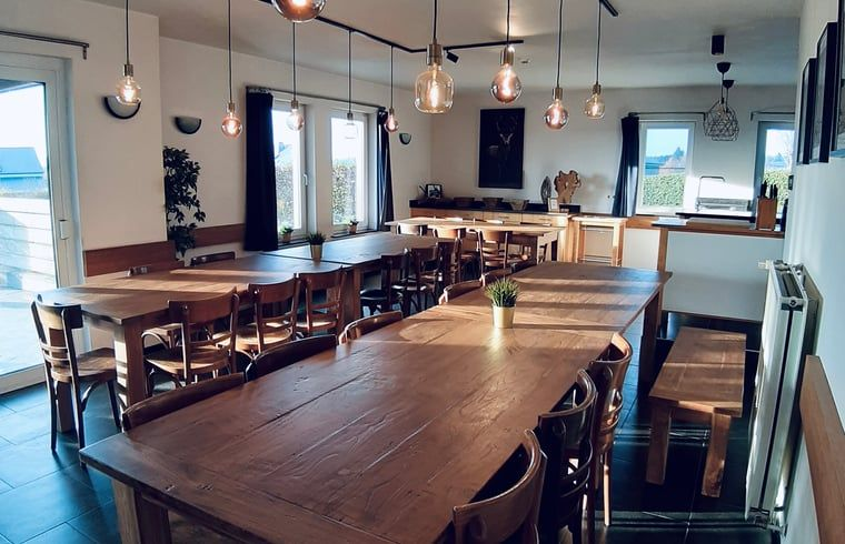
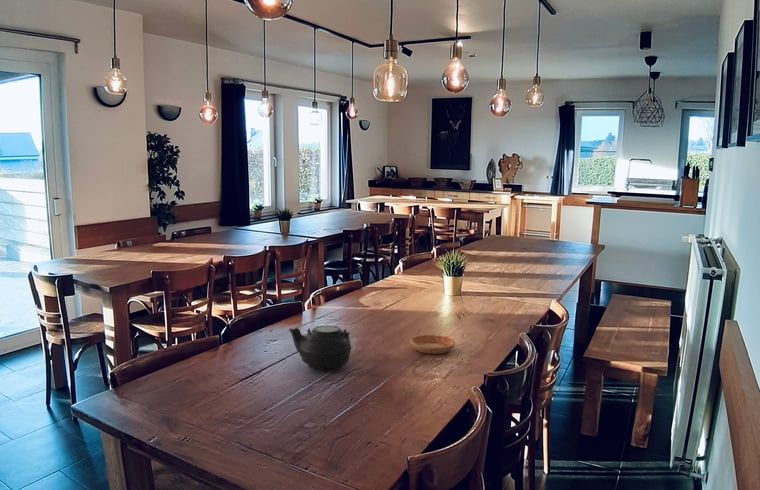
+ teapot [288,325,352,371]
+ saucer [410,334,456,355]
